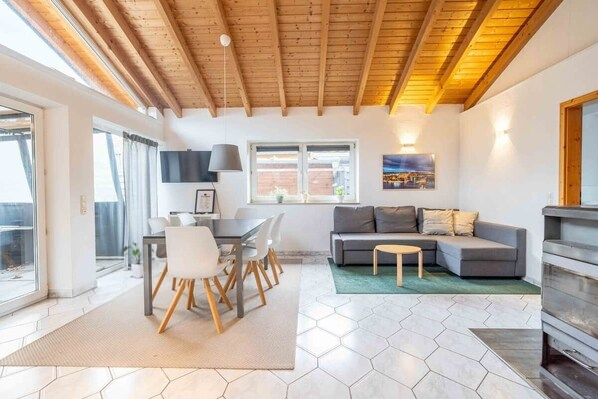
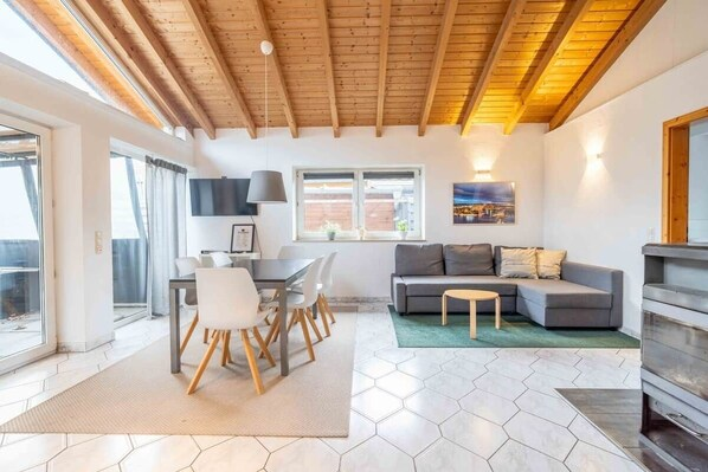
- house plant [121,241,155,279]
